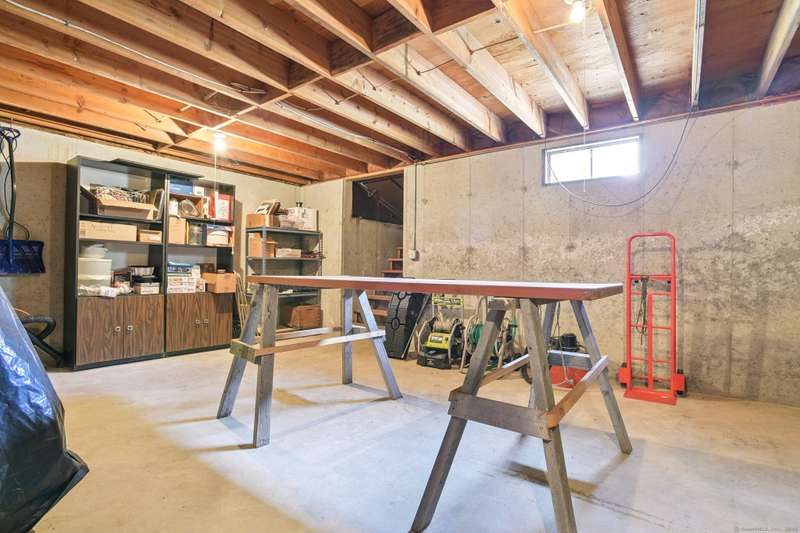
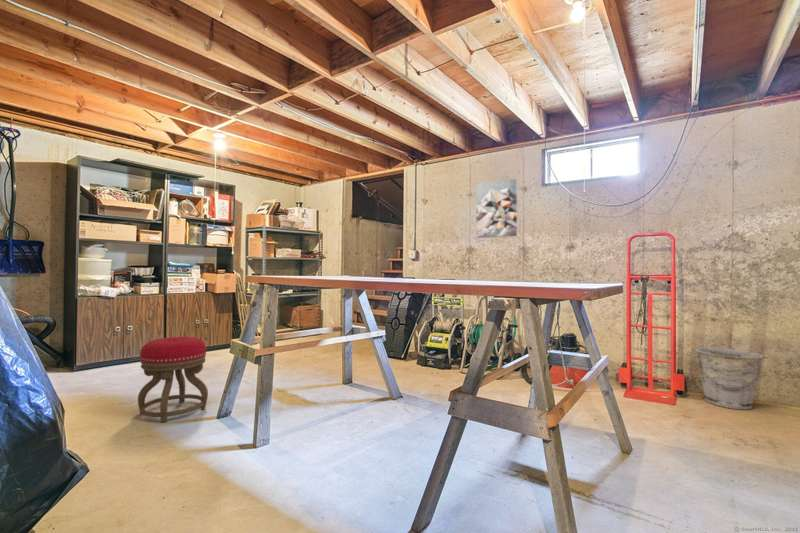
+ wall art [475,178,518,239]
+ stool [137,336,209,423]
+ bucket [691,346,768,411]
